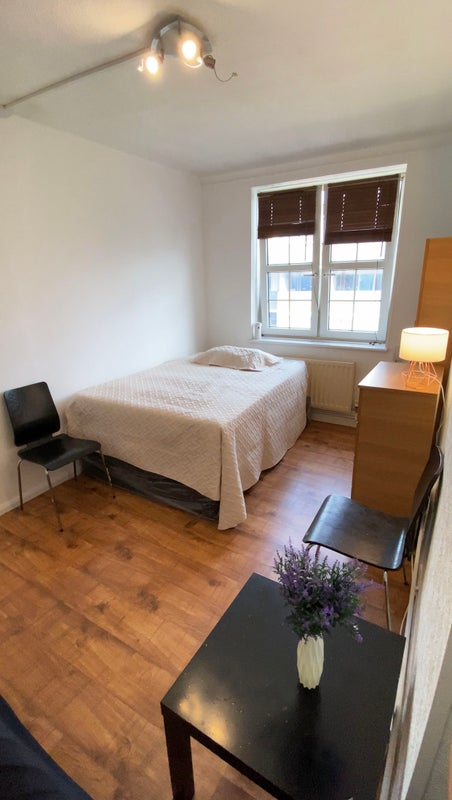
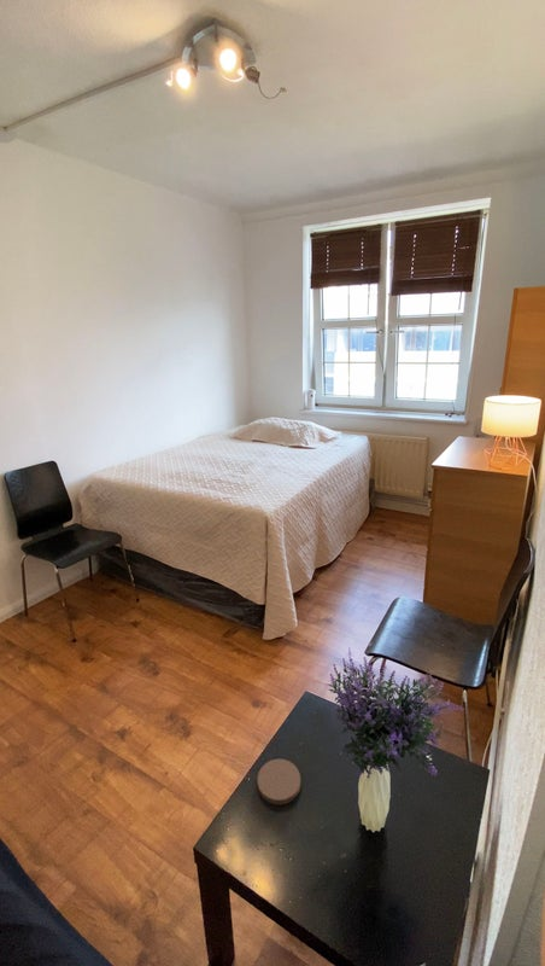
+ coaster [257,758,301,805]
